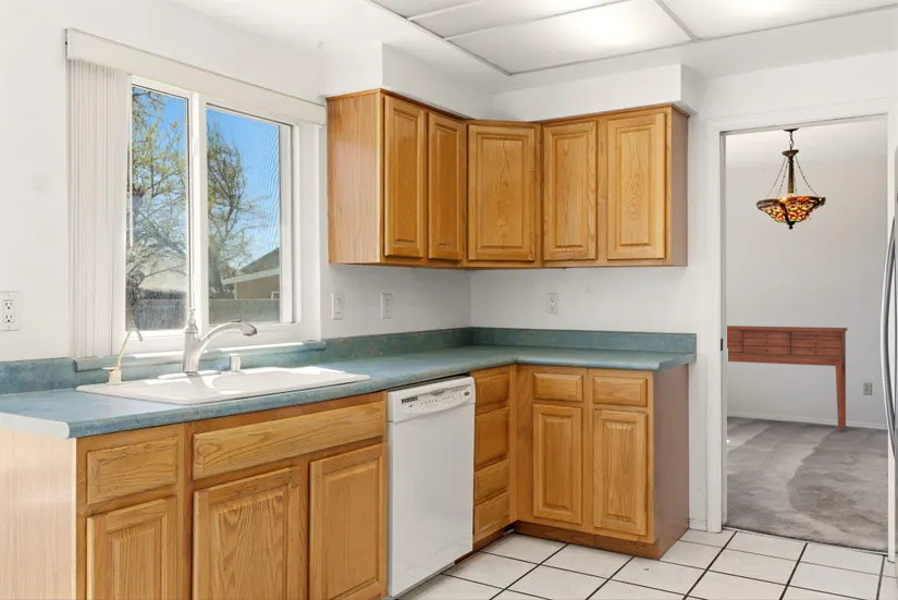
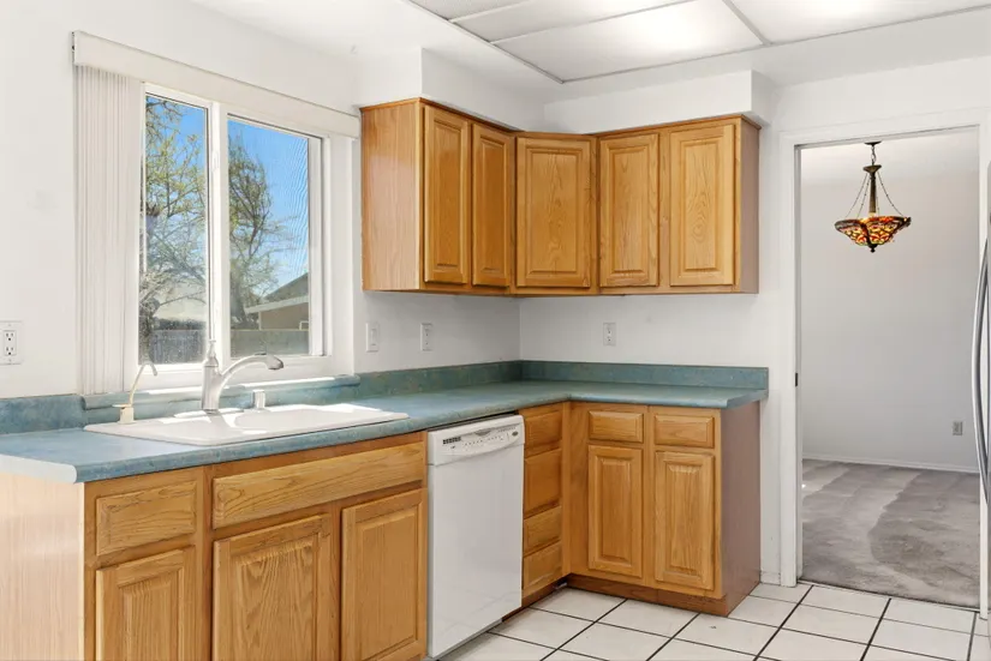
- console table [726,325,848,432]
